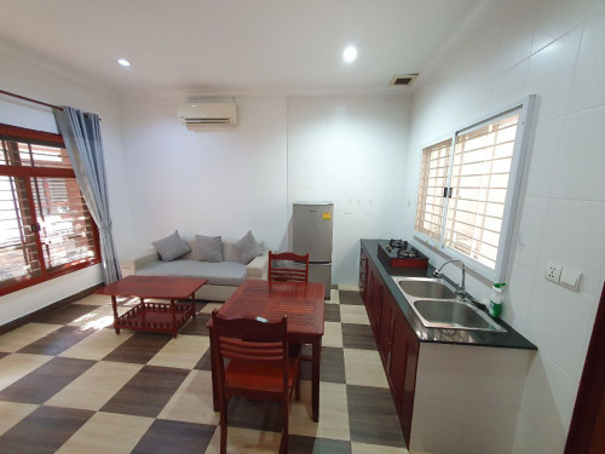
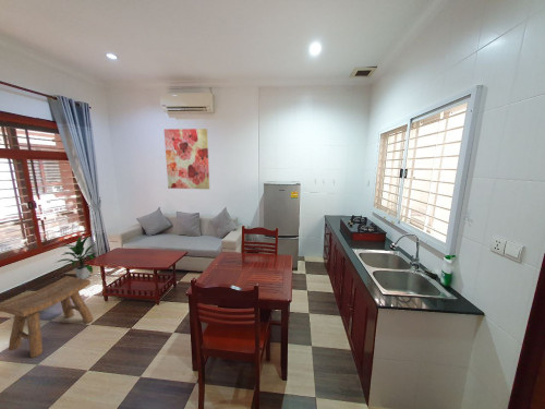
+ stool [0,275,95,359]
+ indoor plant [55,234,100,279]
+ wall art [164,128,210,190]
